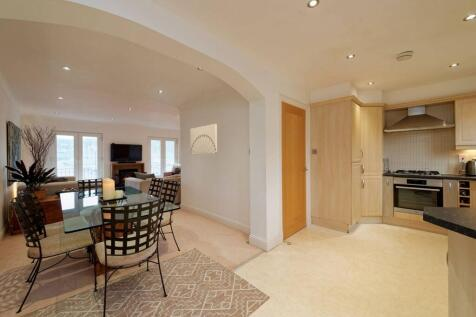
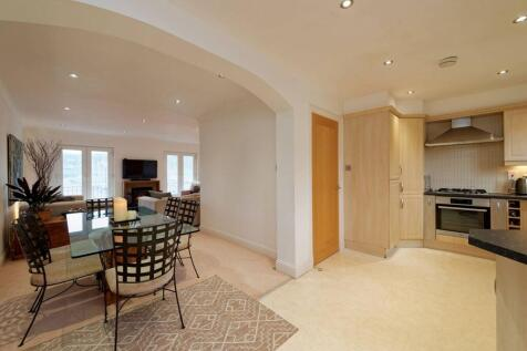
- wall art [189,123,218,156]
